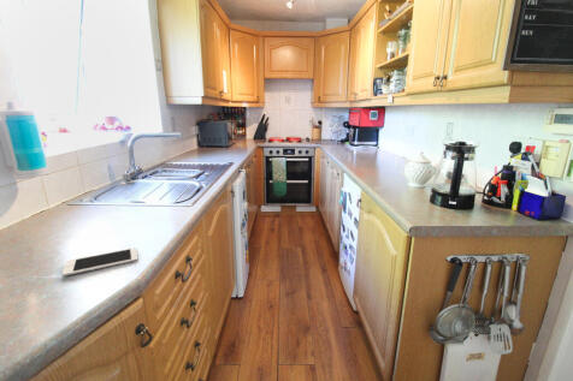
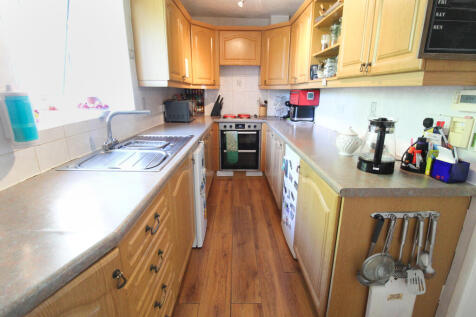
- cell phone [61,246,138,278]
